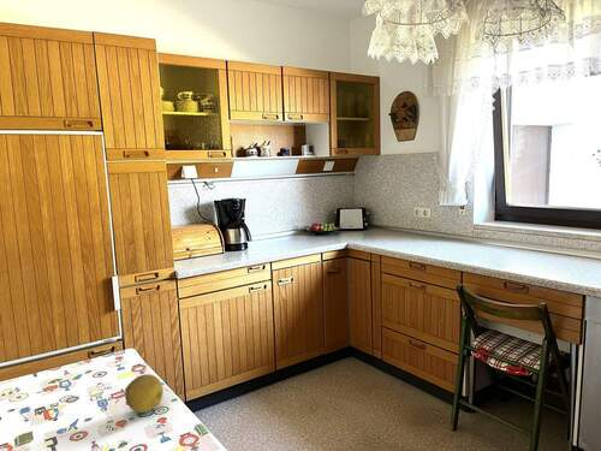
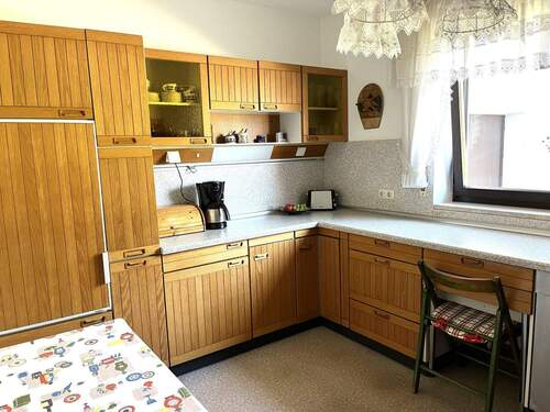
- fruit [124,373,165,414]
